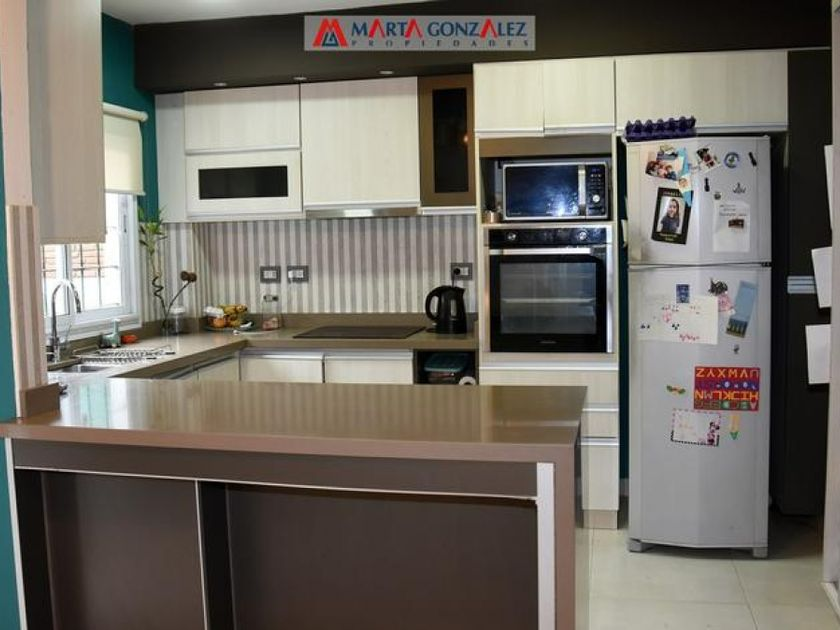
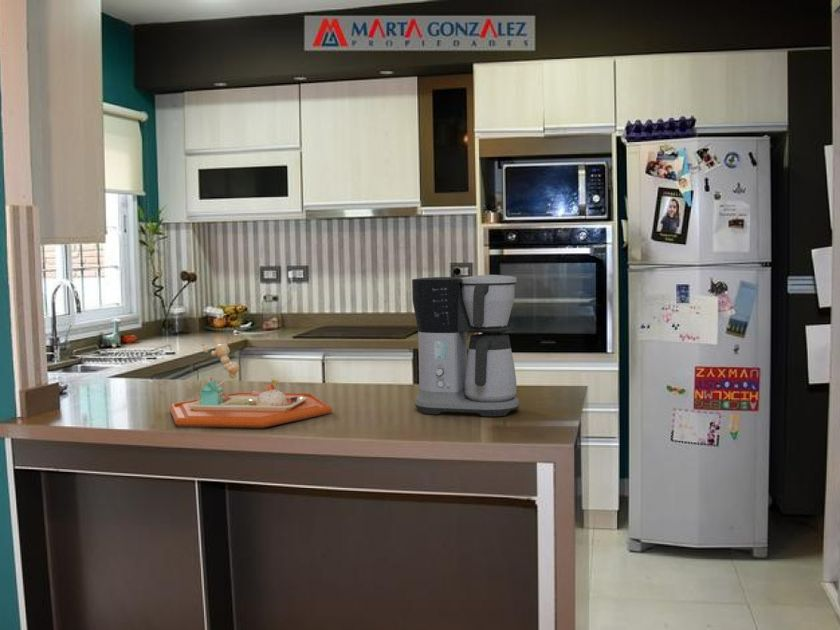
+ food tray [168,337,333,429]
+ coffee maker [411,274,520,417]
